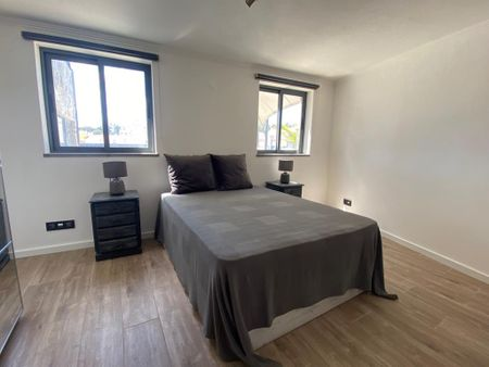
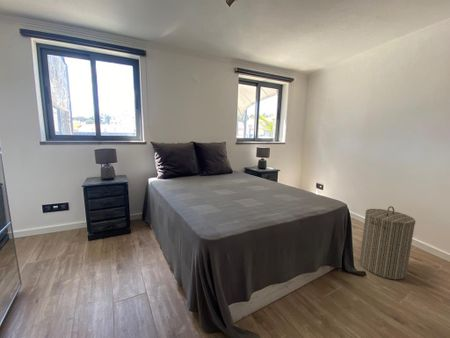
+ laundry hamper [359,205,416,280]
